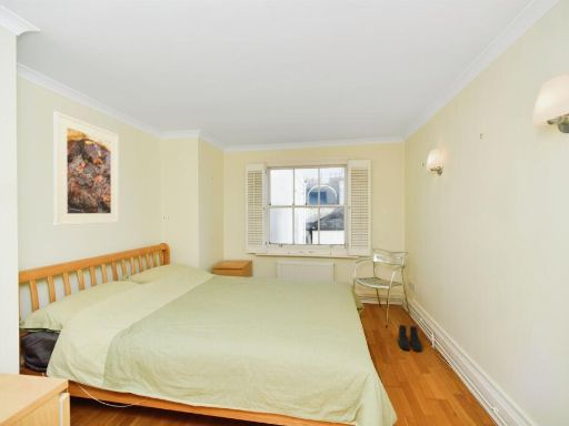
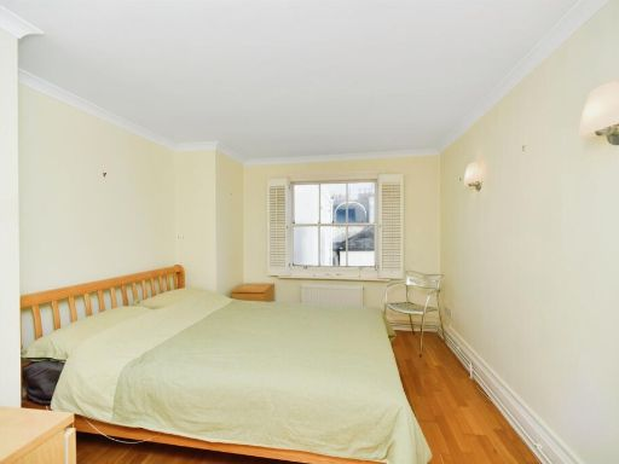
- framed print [52,111,120,227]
- boots [397,324,423,353]
